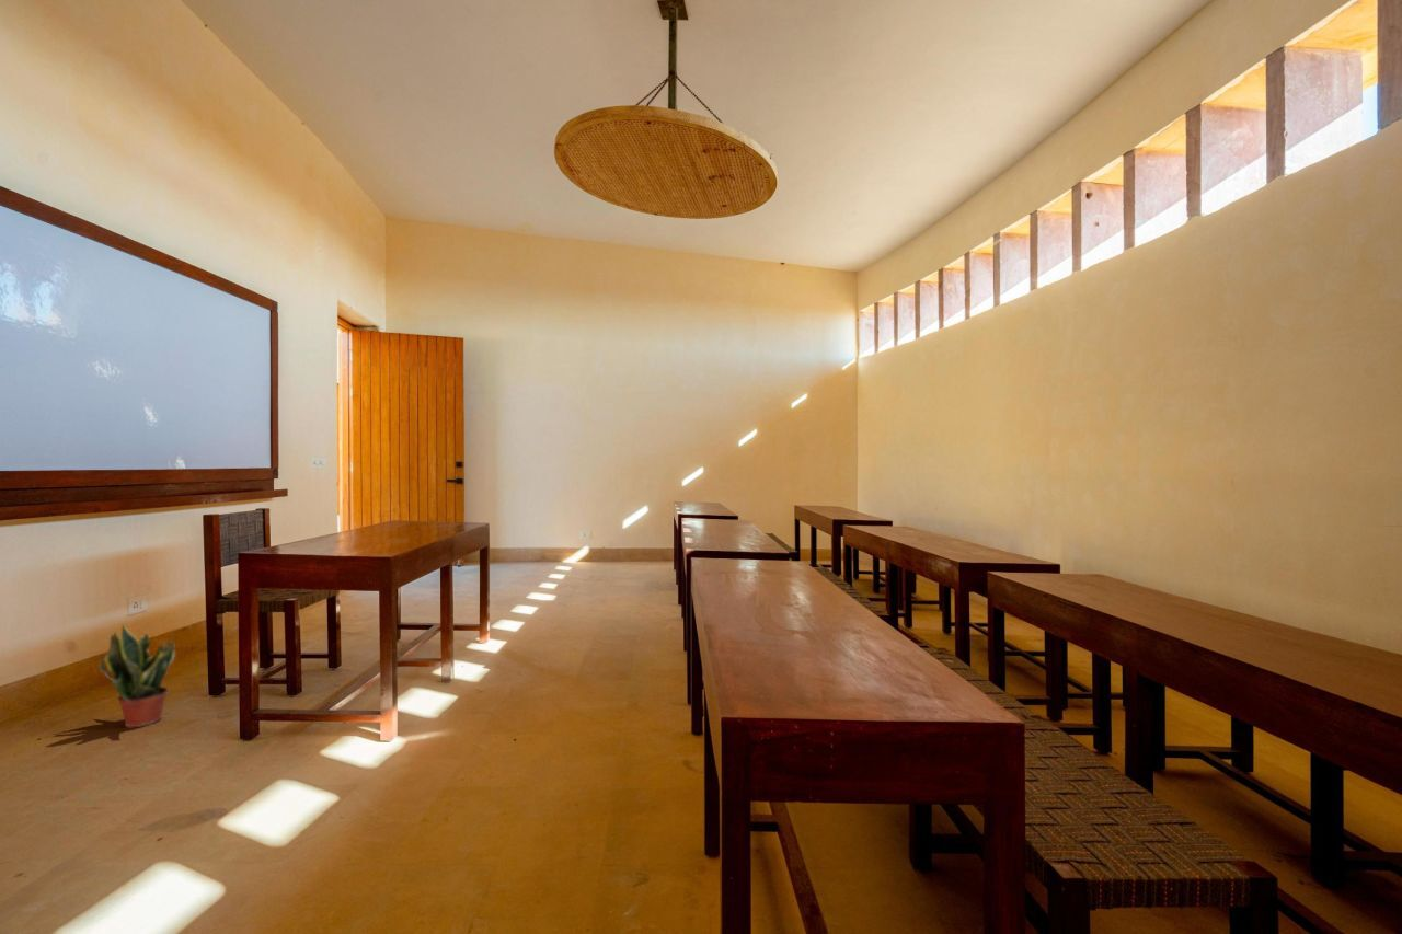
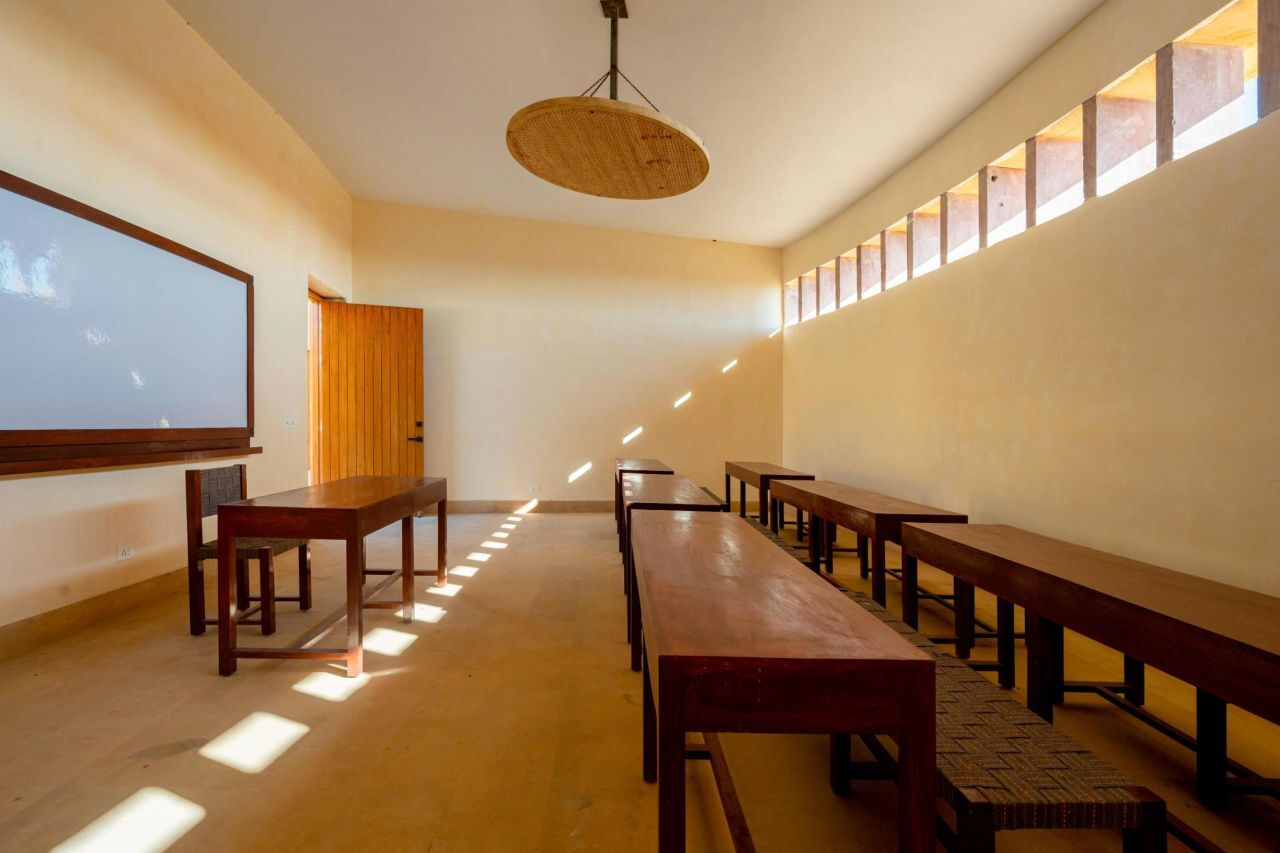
- potted plant [99,622,176,728]
